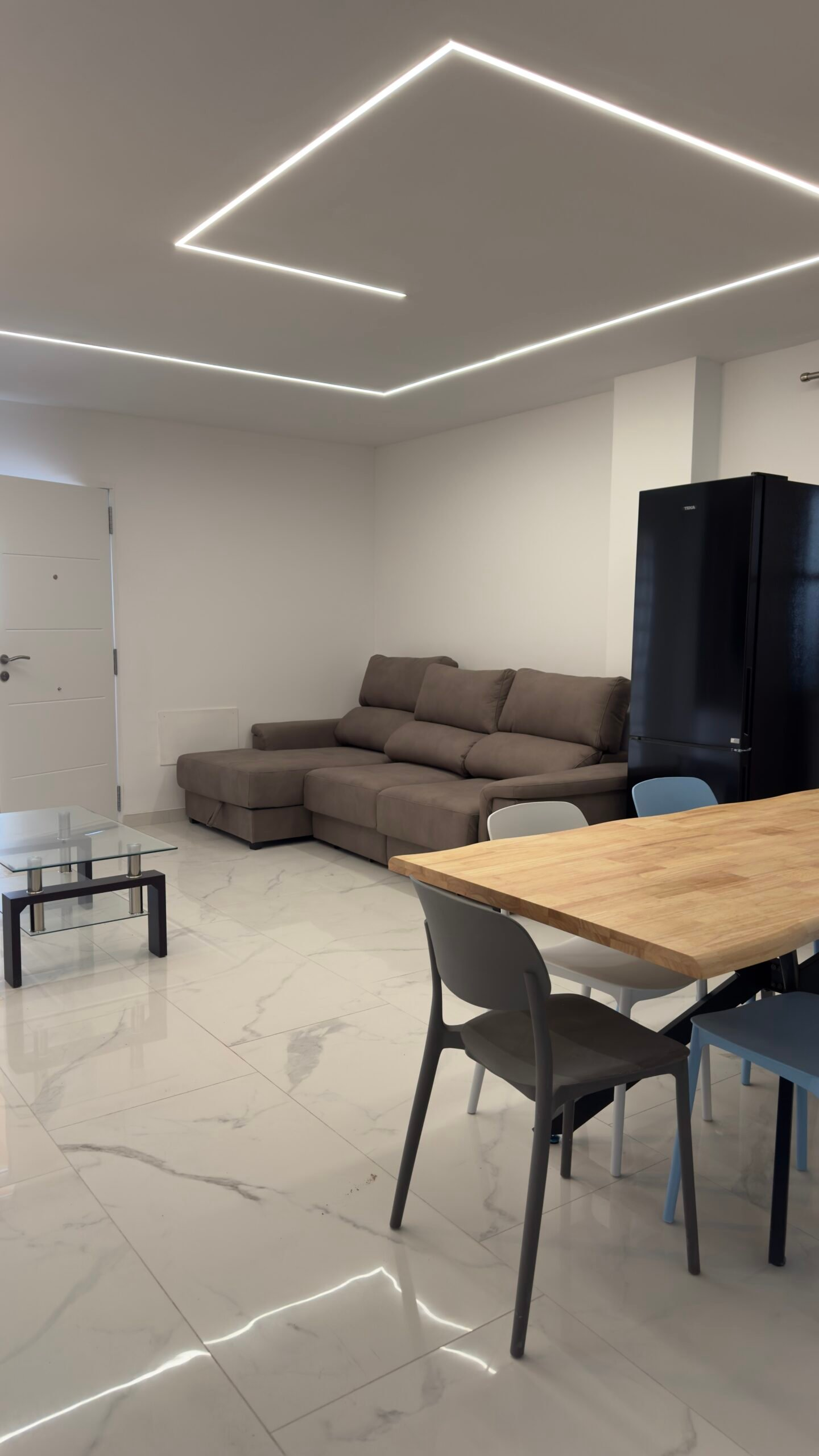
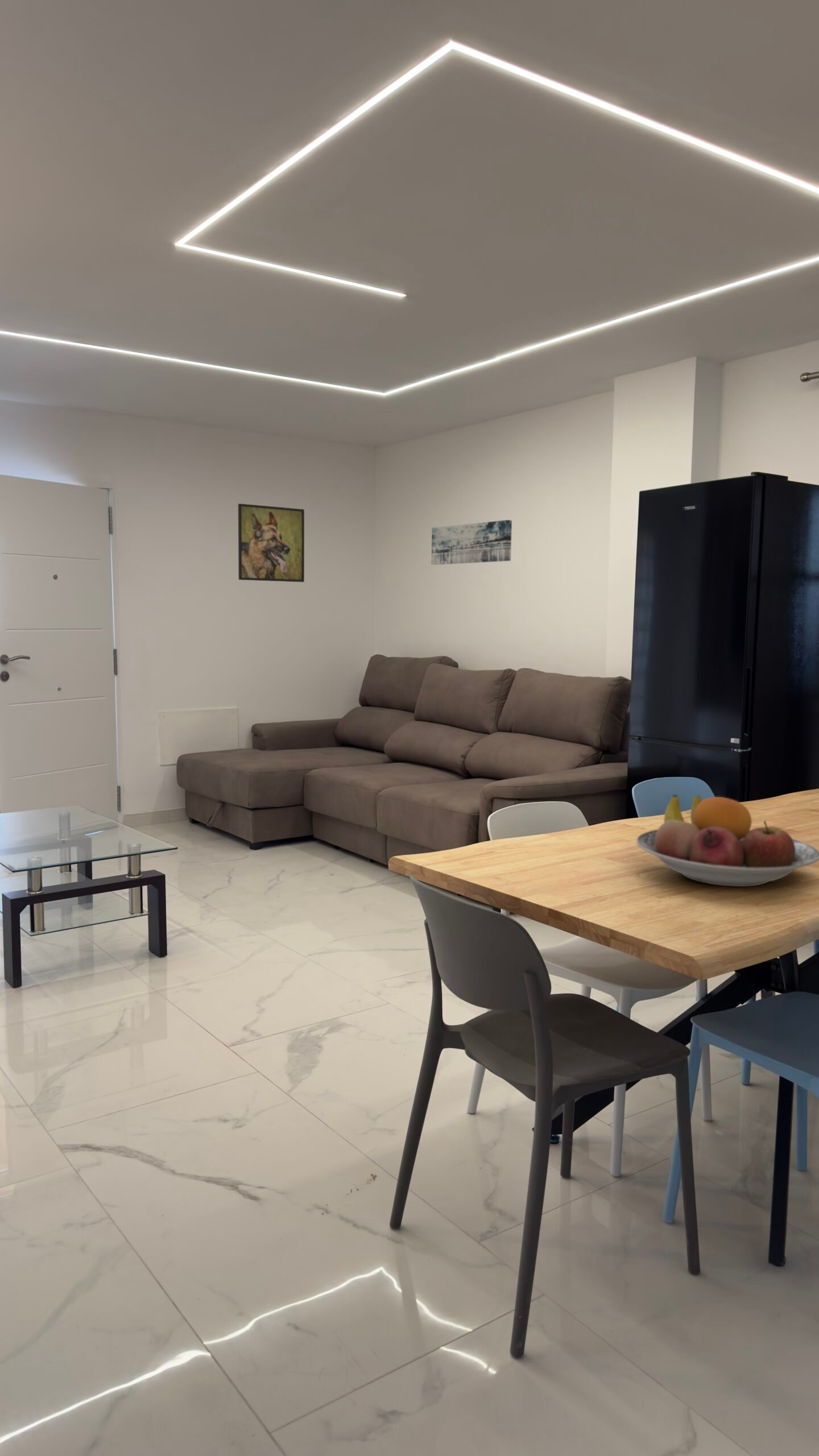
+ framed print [238,503,305,583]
+ wall art [431,519,512,565]
+ fruit bowl [635,795,819,887]
